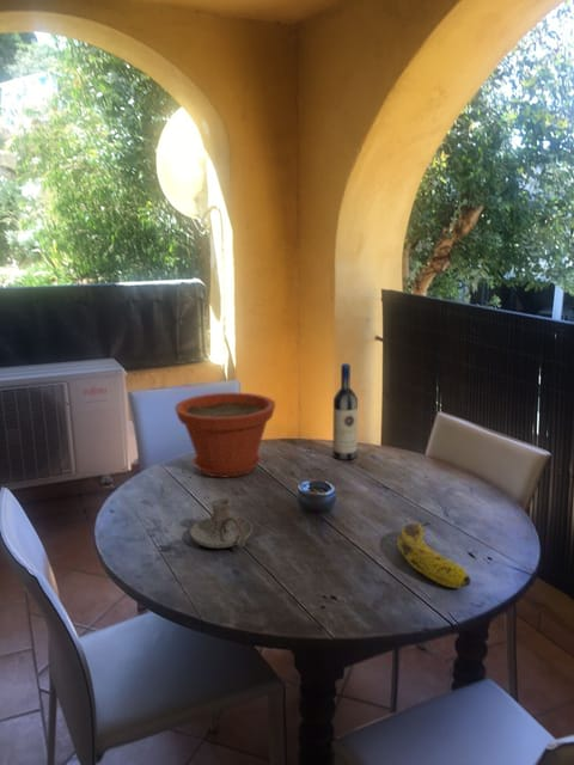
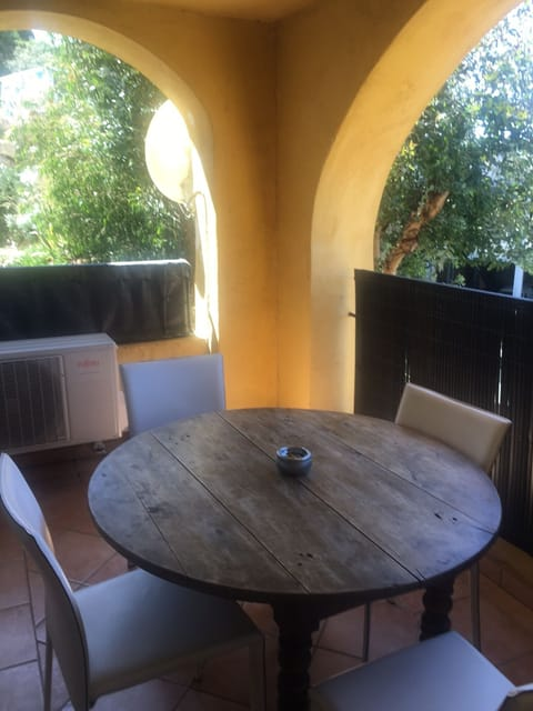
- plant pot [173,392,276,479]
- fruit [396,521,472,589]
- wine bottle [332,362,359,461]
- candle holder [189,496,254,550]
